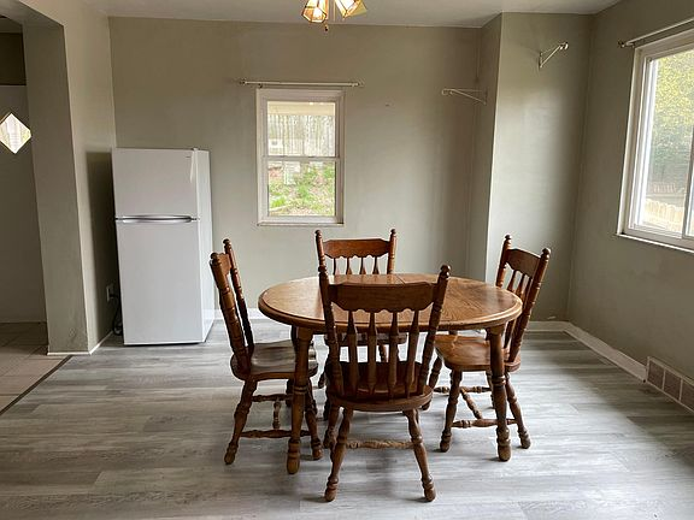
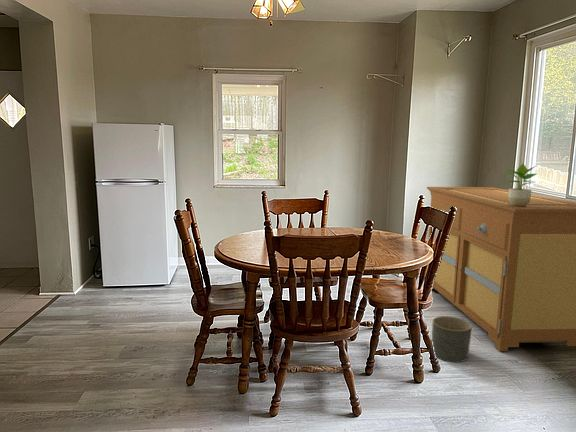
+ planter [431,315,473,363]
+ potted plant [501,162,538,206]
+ sideboard [426,186,576,352]
